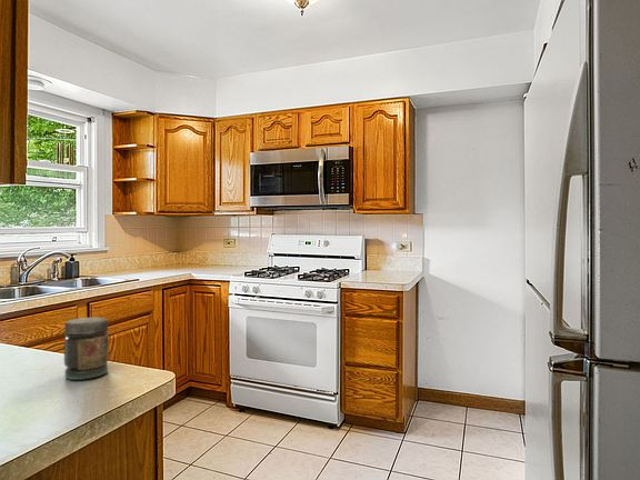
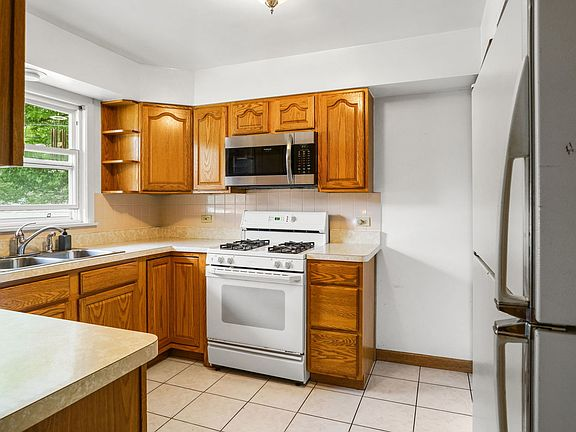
- jar [63,317,110,381]
